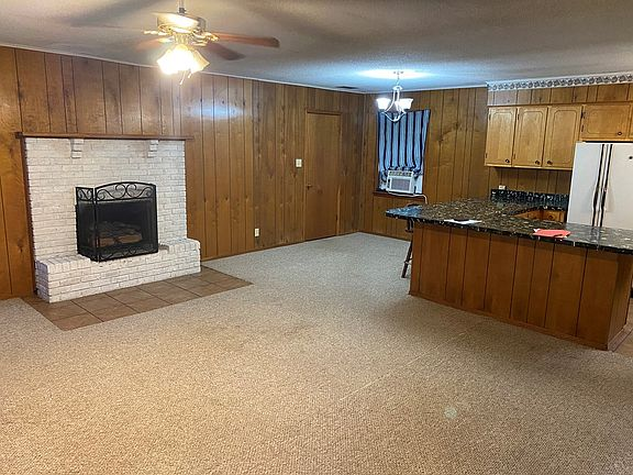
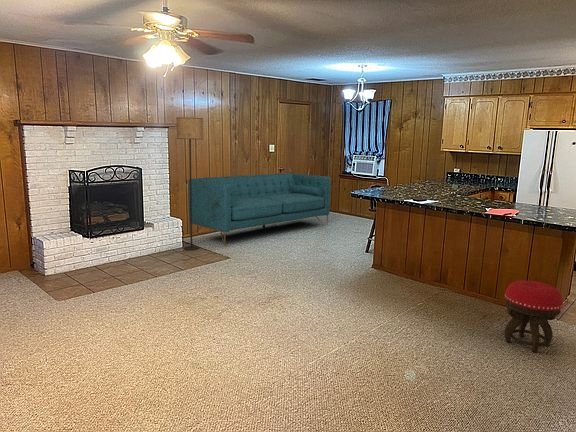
+ sofa [187,172,332,247]
+ stool [504,279,564,353]
+ floor lamp [175,117,204,252]
